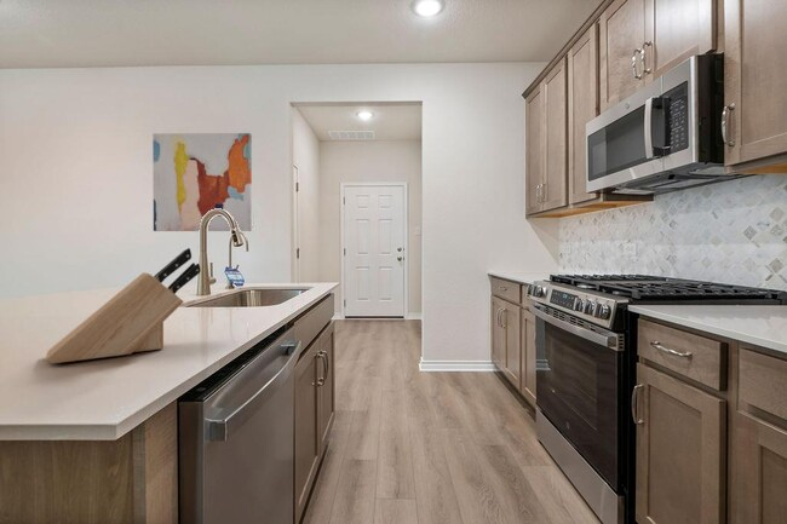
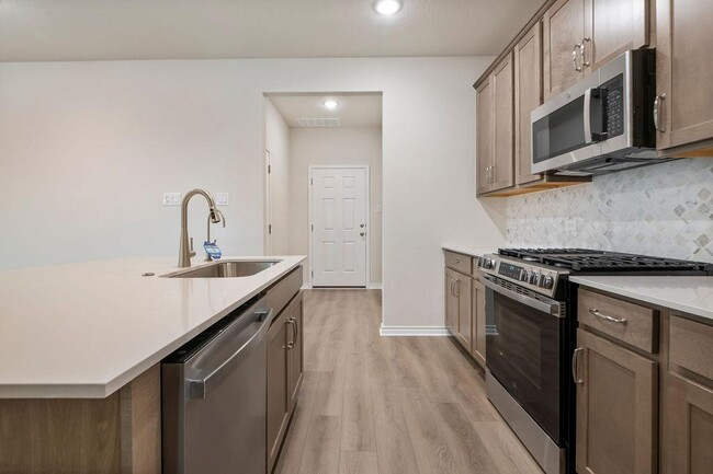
- knife block [44,247,201,364]
- wall art [151,132,253,232]
